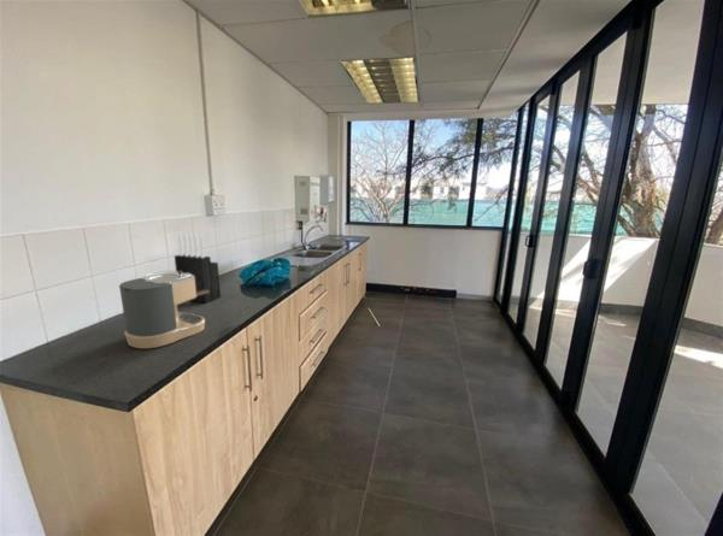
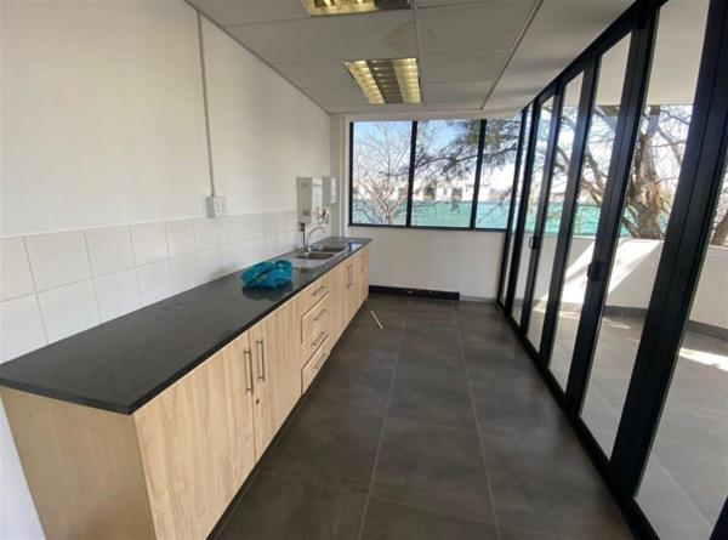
- knife block [174,231,222,305]
- coffee maker [118,270,210,349]
